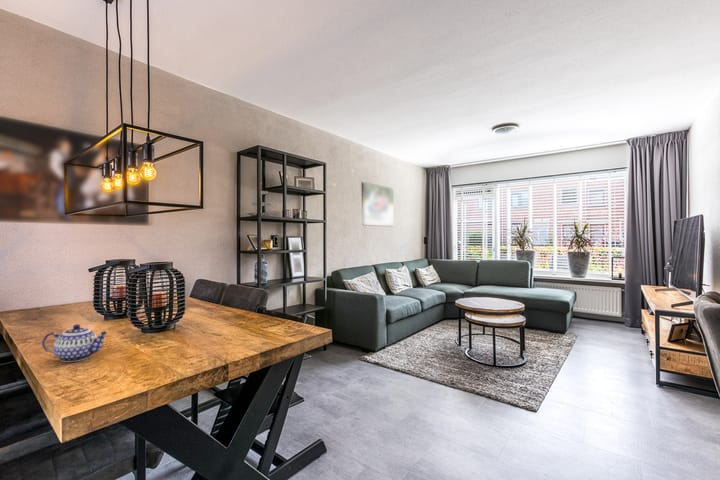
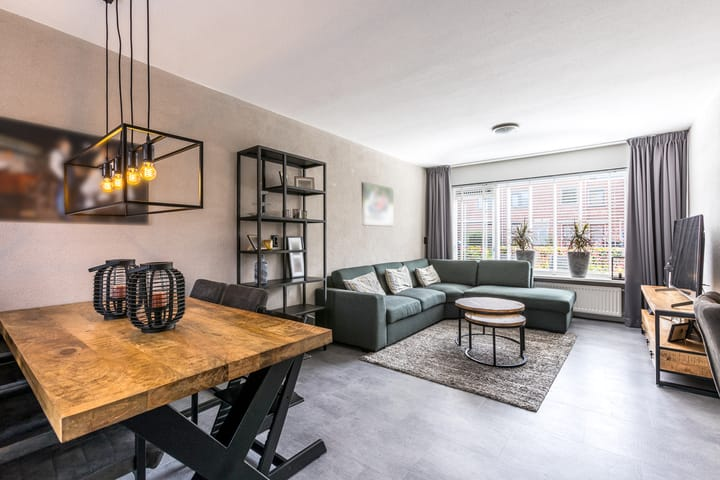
- teapot [41,323,109,363]
